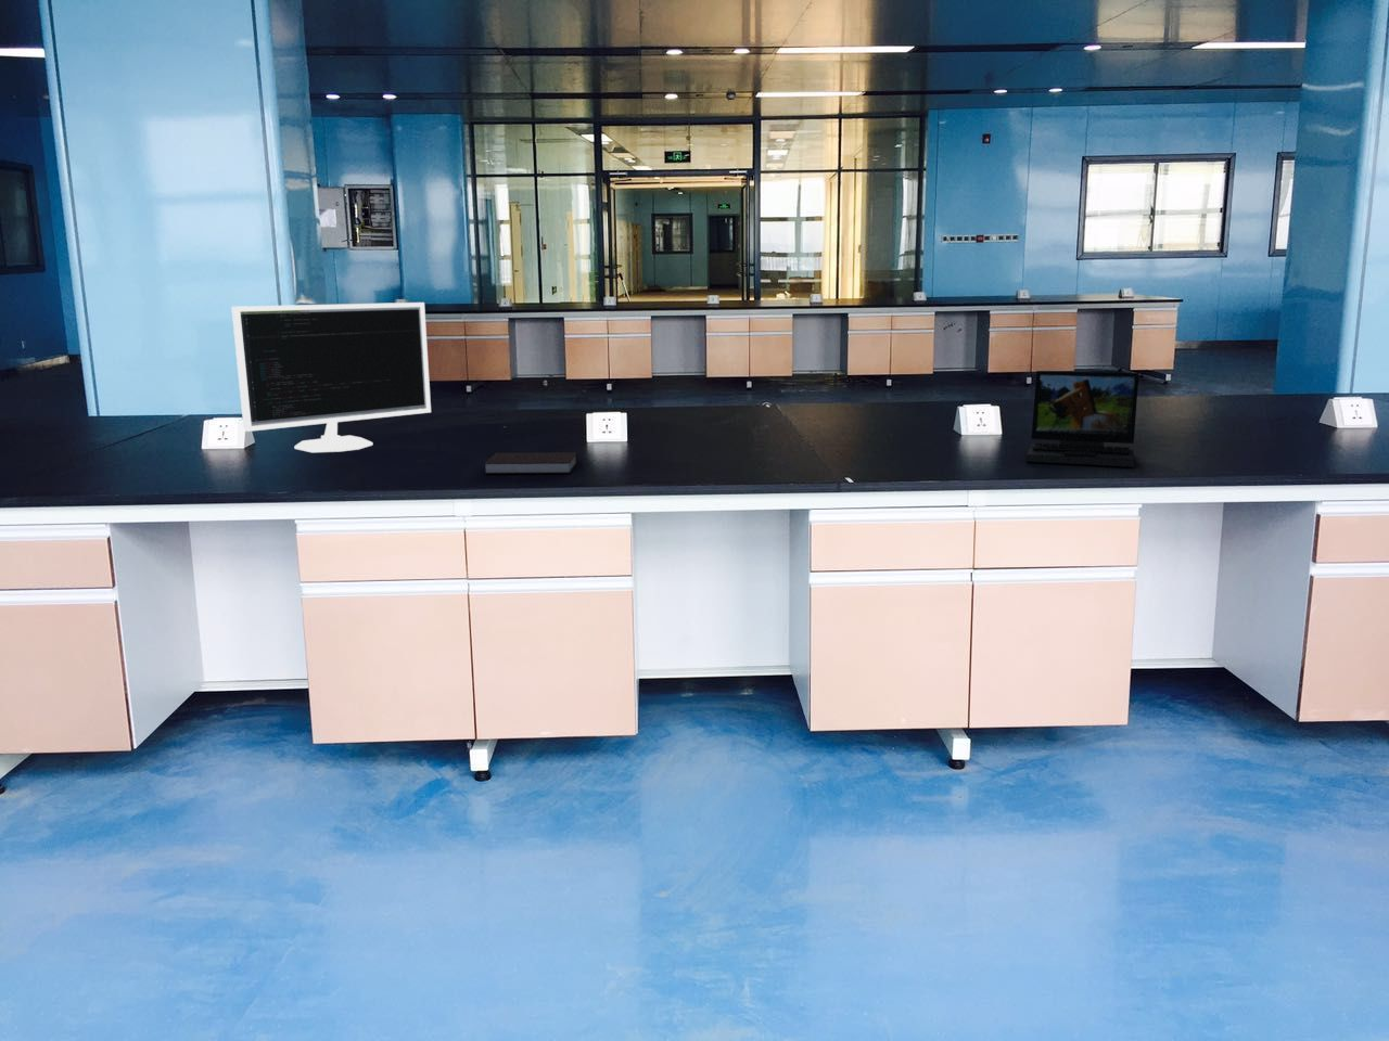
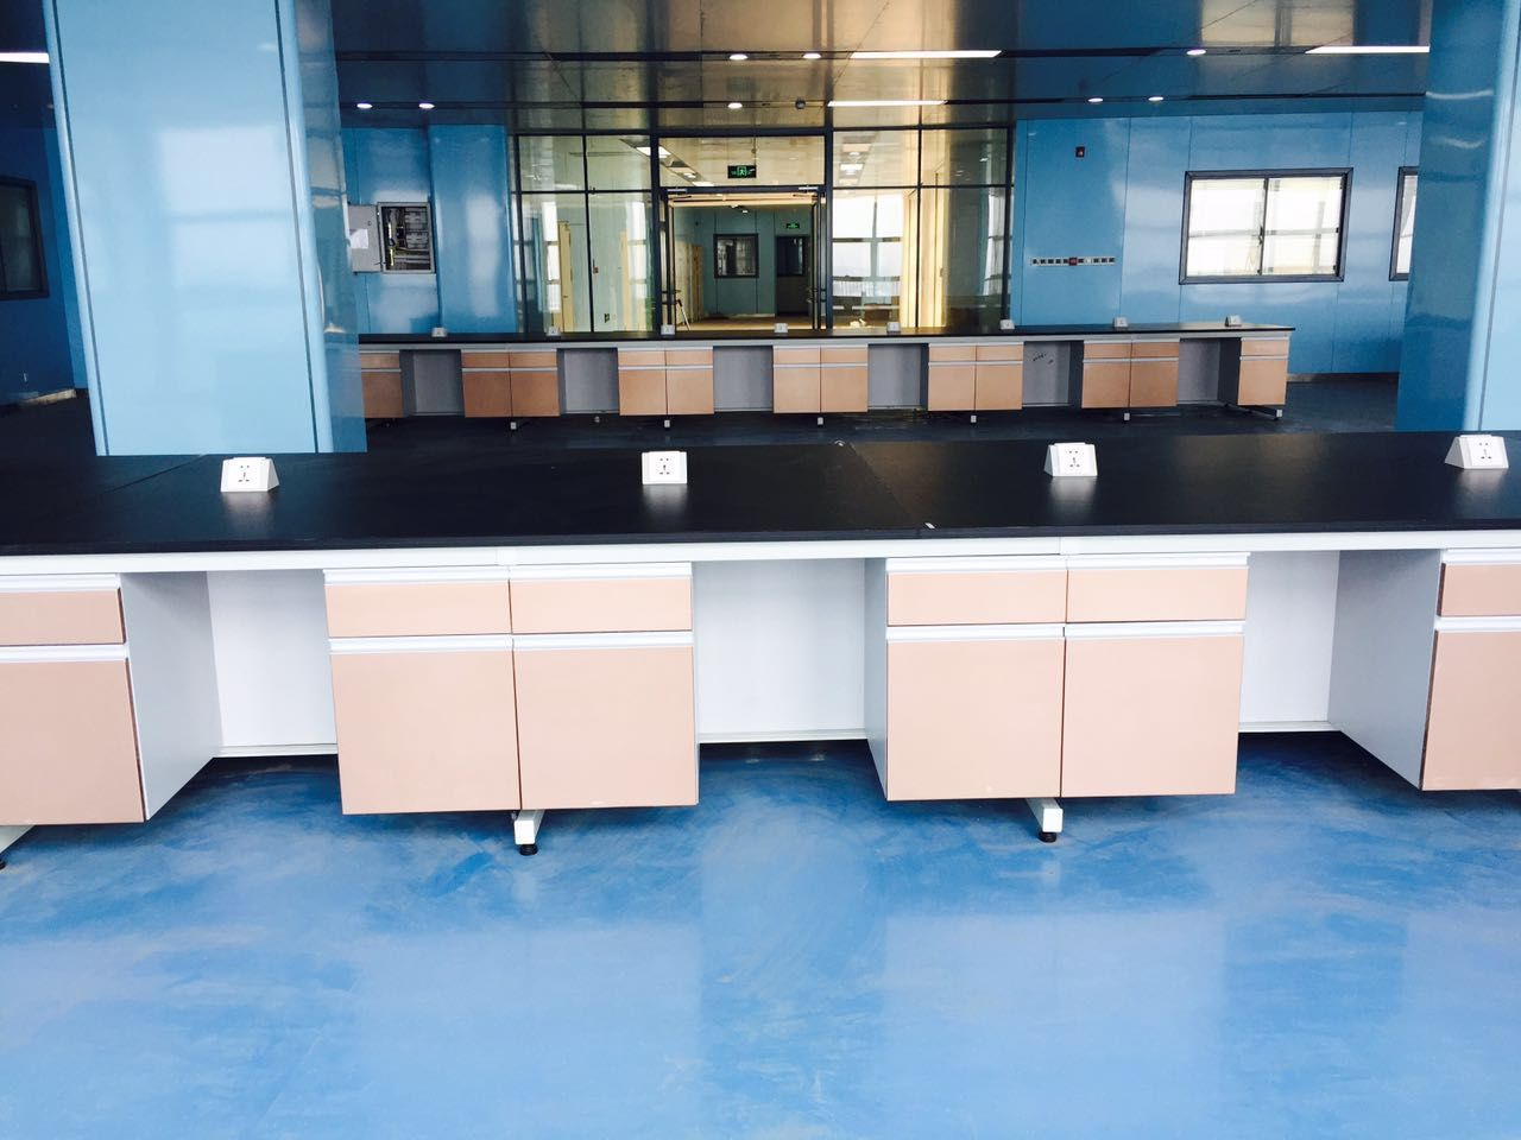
- computer monitor [231,302,432,454]
- notebook [483,452,579,475]
- laptop [1025,370,1141,468]
